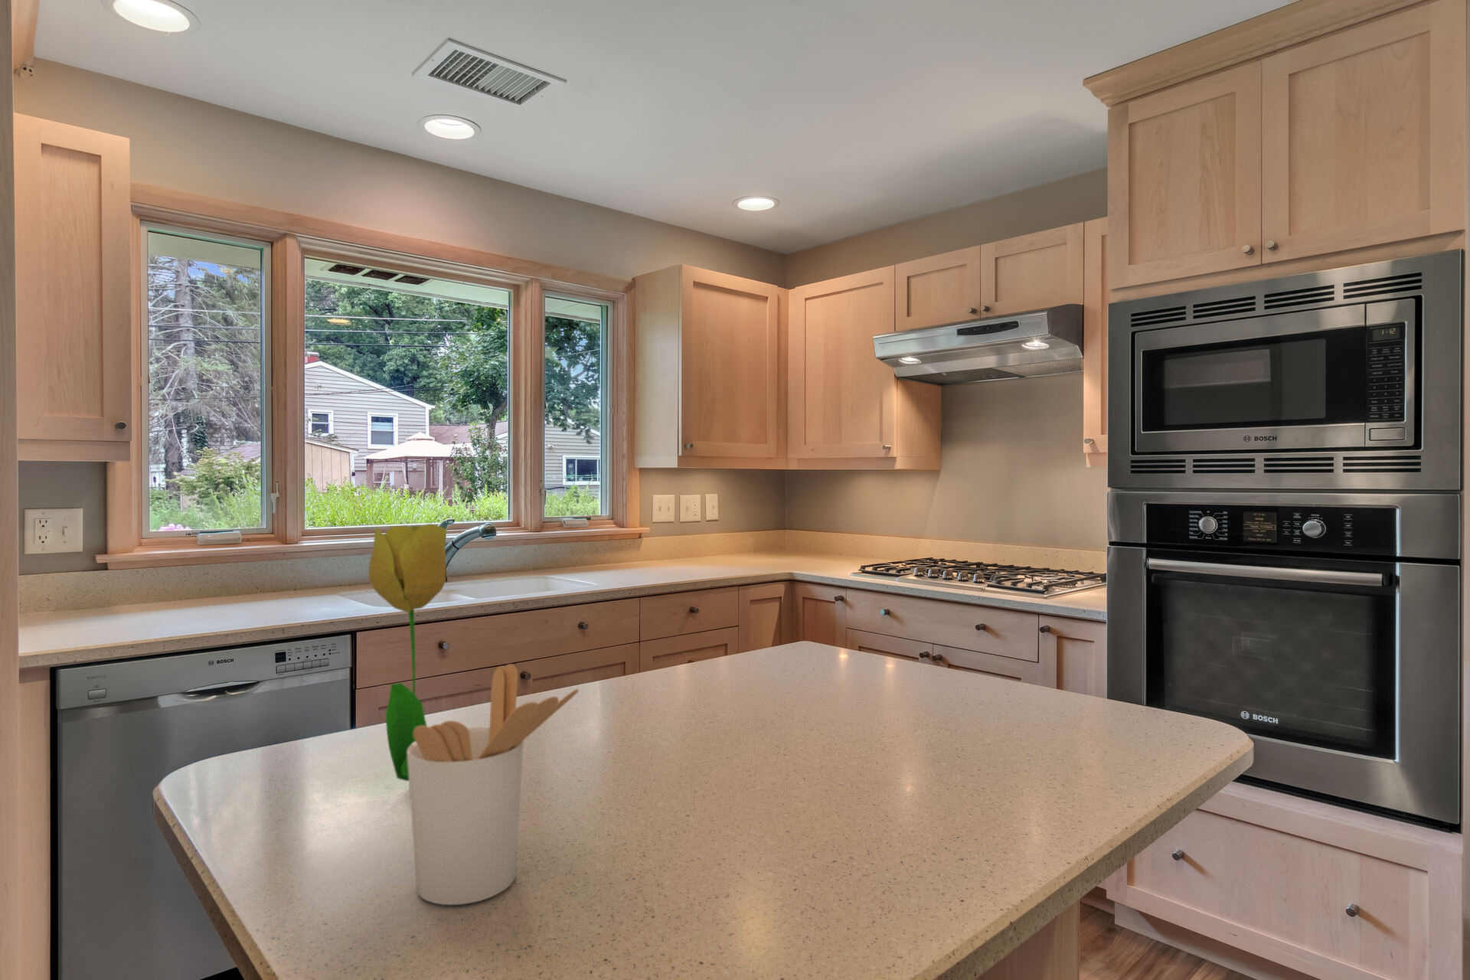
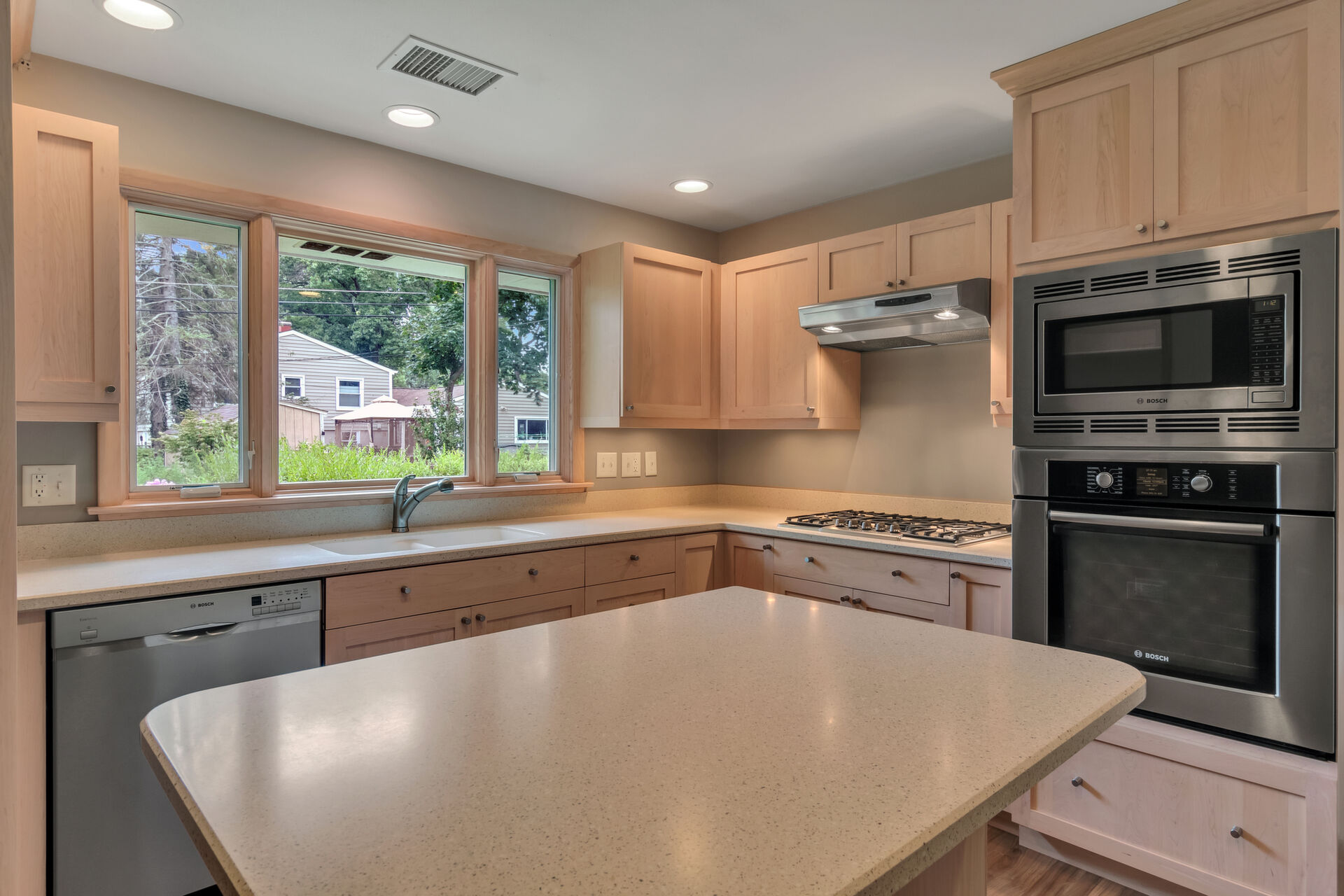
- utensil holder [407,663,580,906]
- flower [368,523,447,782]
